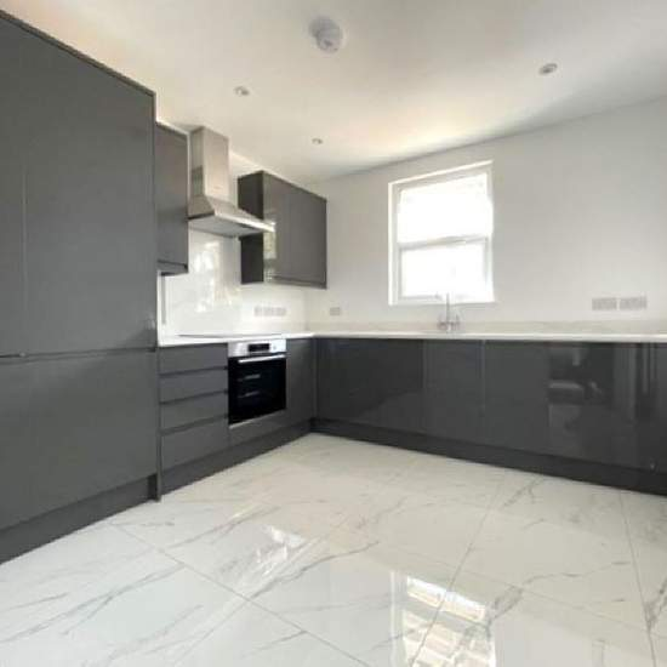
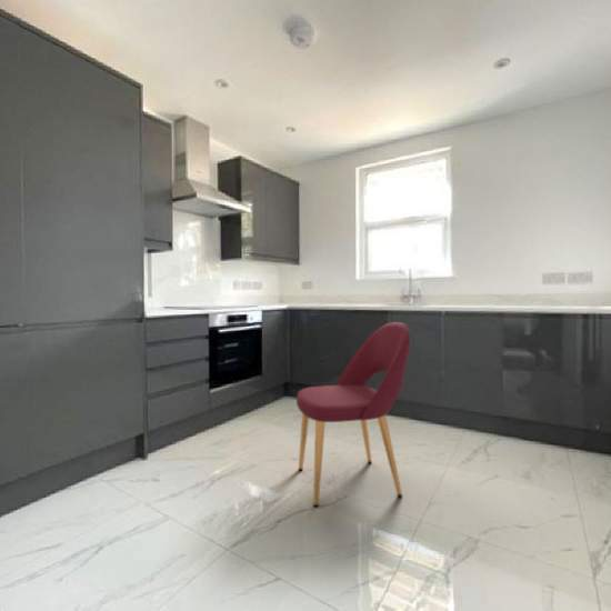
+ dining chair [296,321,411,508]
